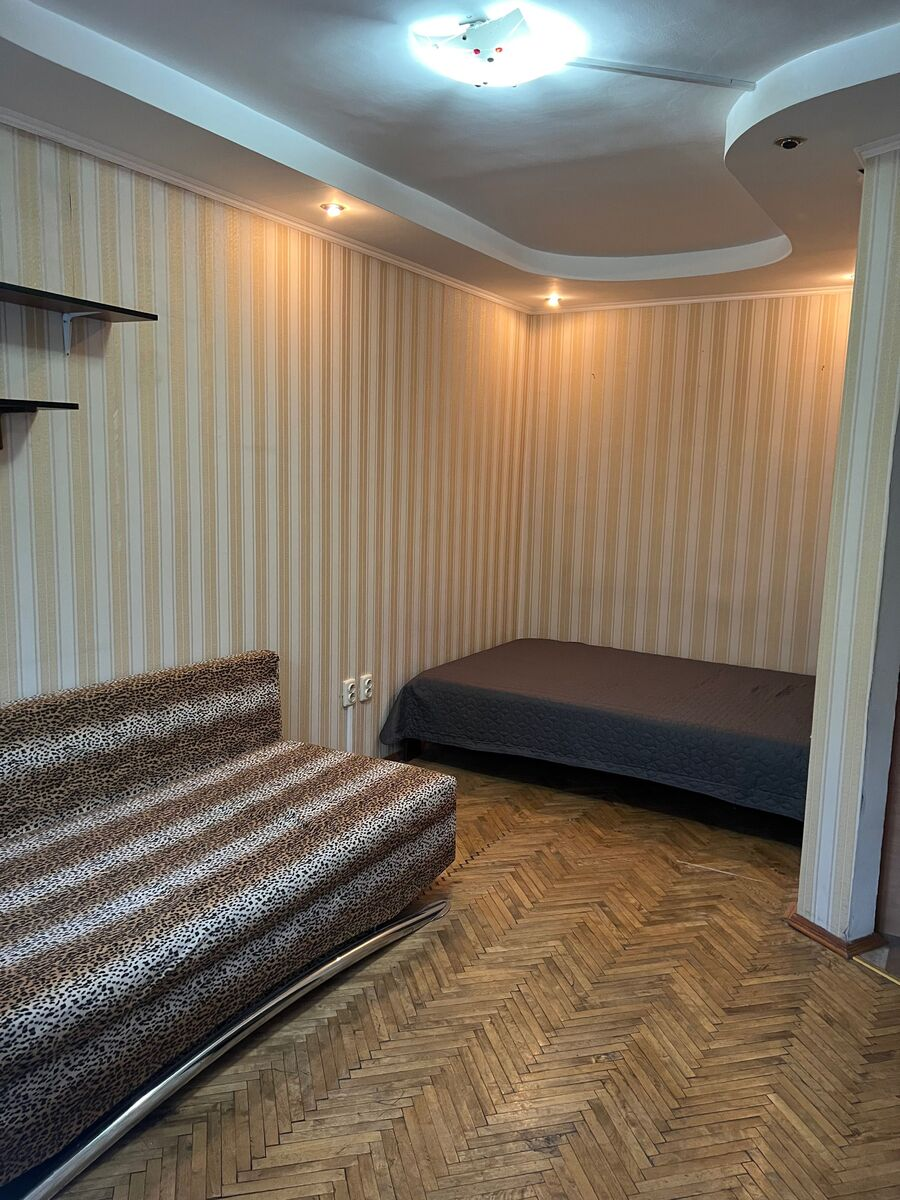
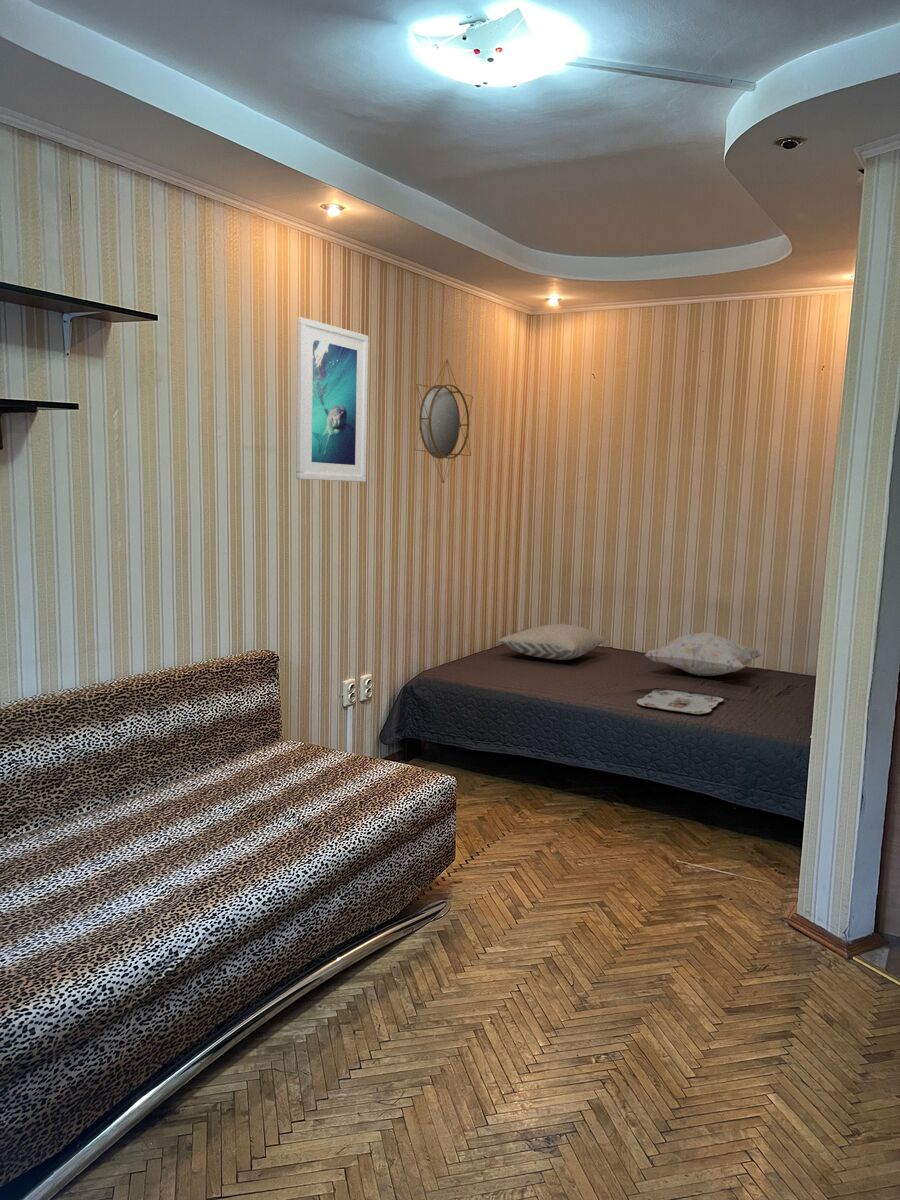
+ pillow [496,623,607,661]
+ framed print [295,317,369,483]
+ serving tray [636,688,725,715]
+ home mirror [414,359,474,484]
+ decorative pillow [644,631,764,677]
